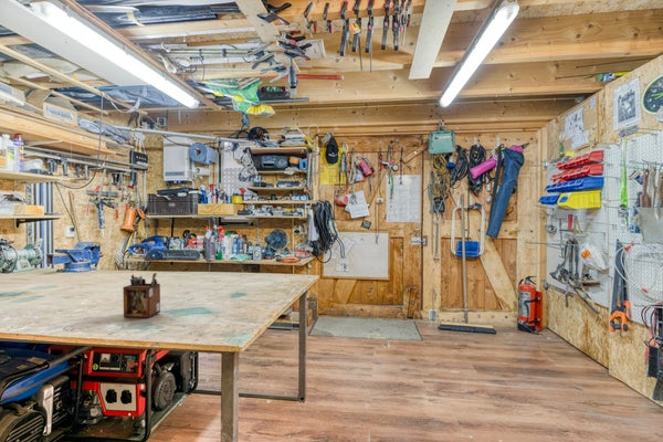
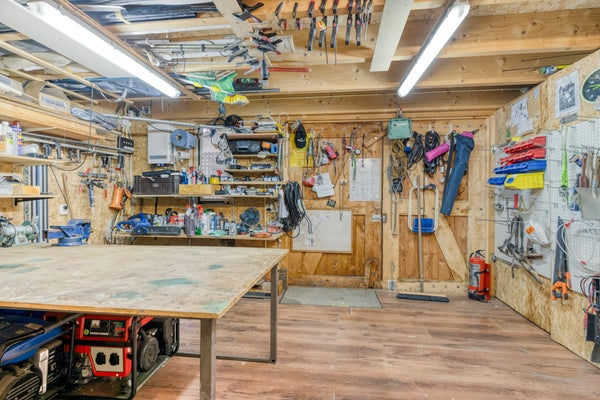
- desk organizer [122,272,161,318]
